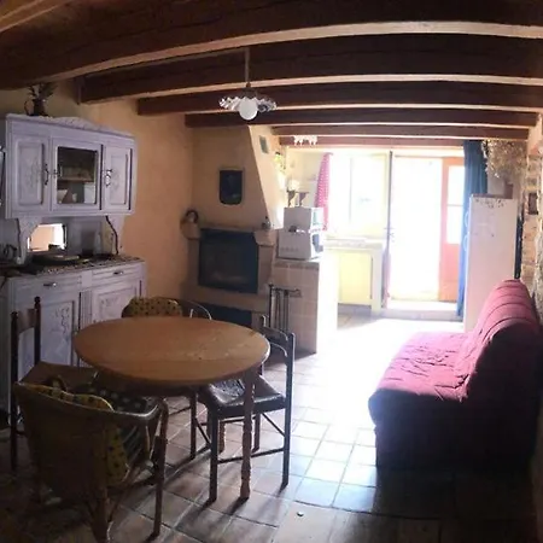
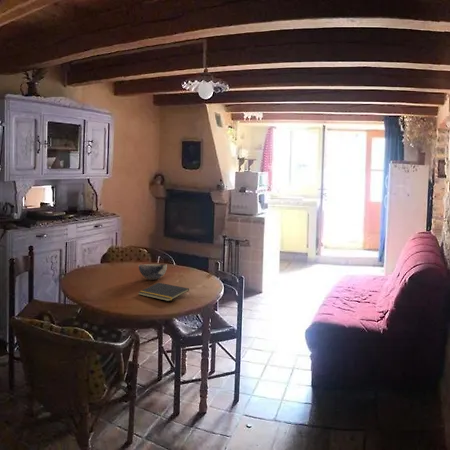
+ bowl [138,263,168,281]
+ notepad [137,282,190,302]
